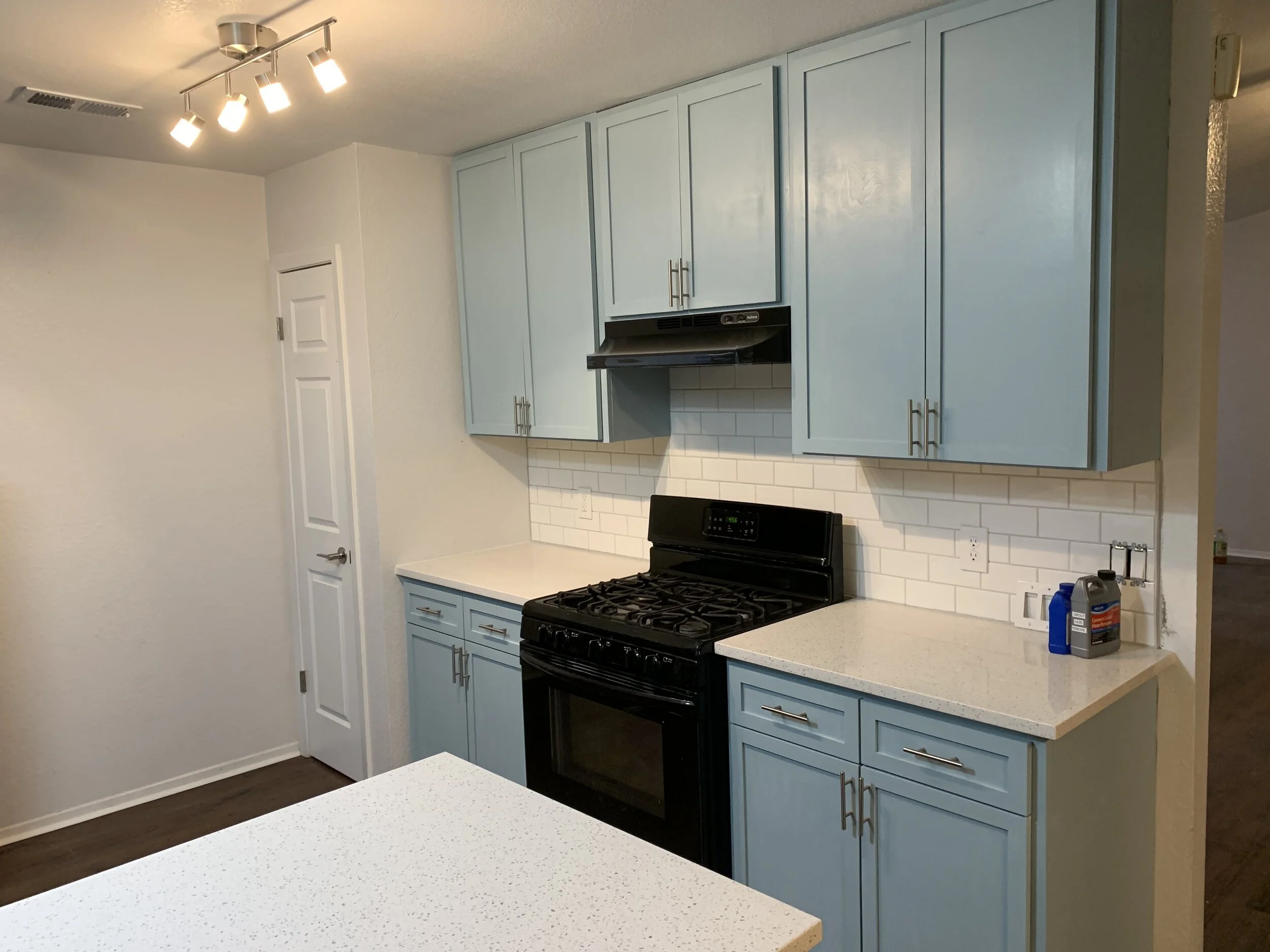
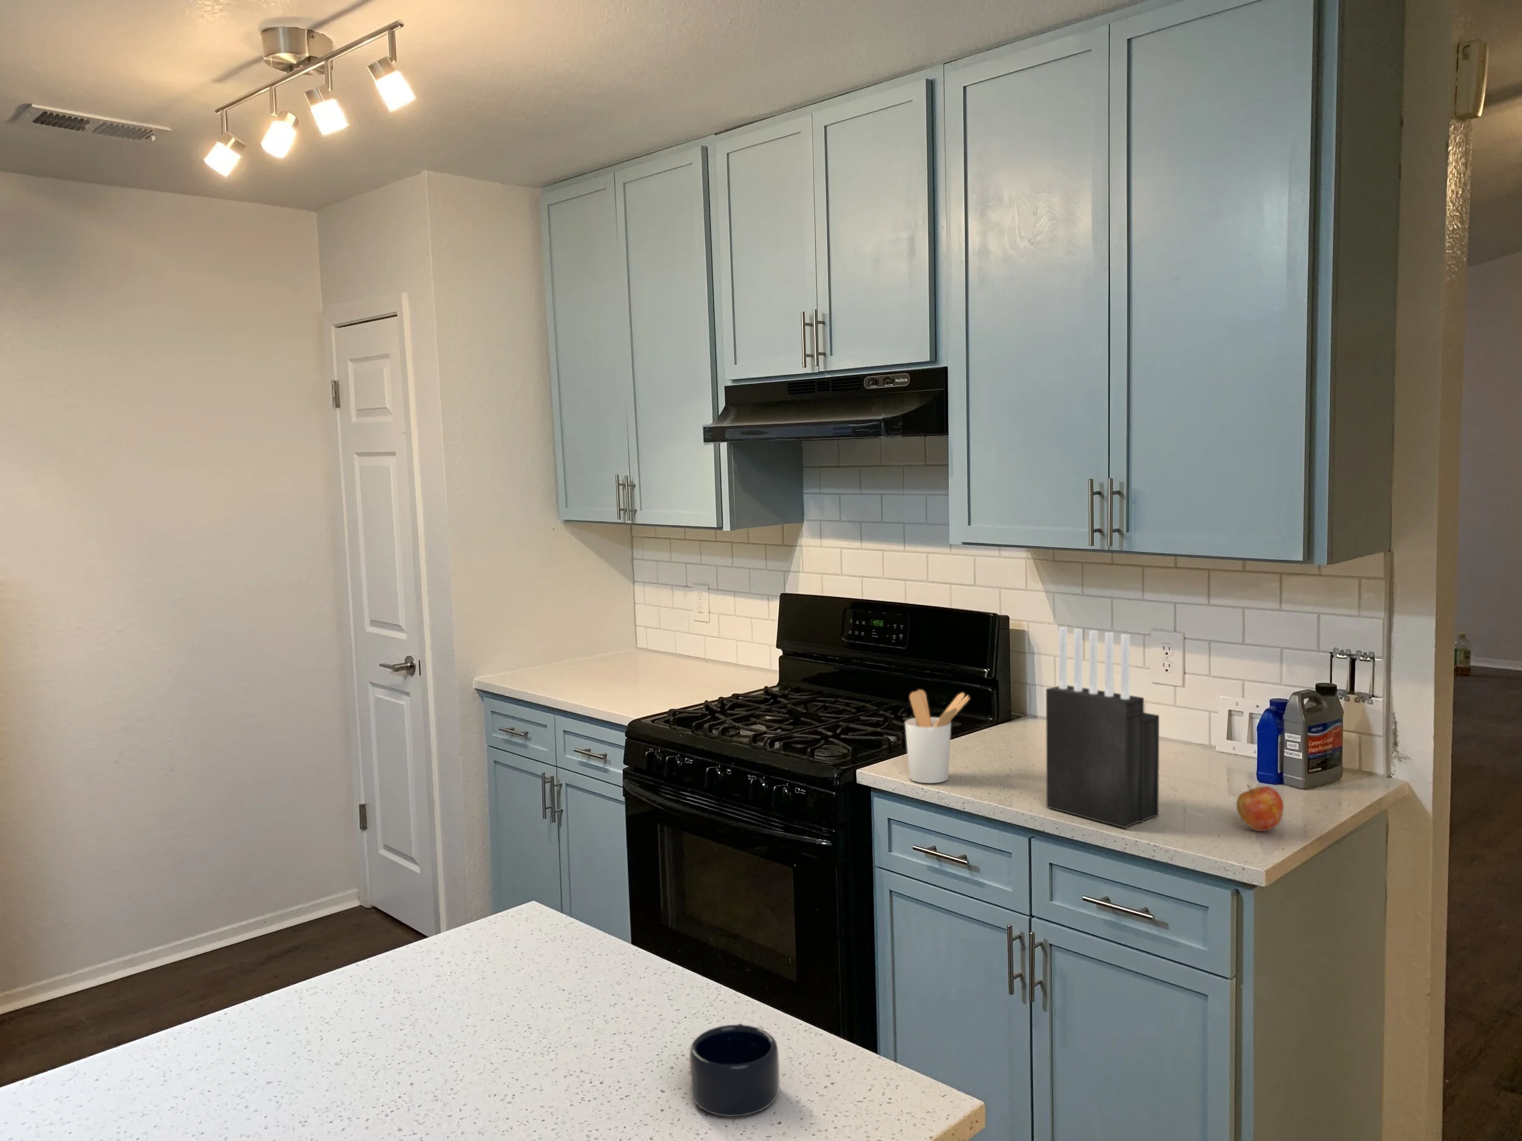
+ knife block [1045,626,1160,829]
+ utensil holder [904,689,971,784]
+ mug [689,1022,780,1117]
+ apple [1236,784,1284,832]
